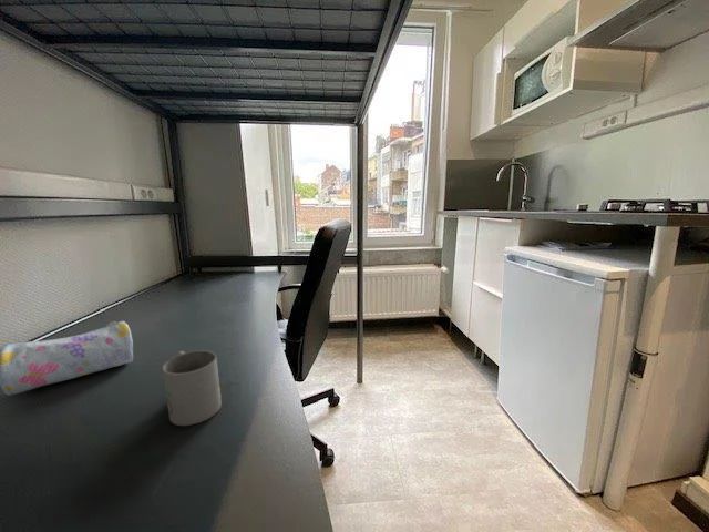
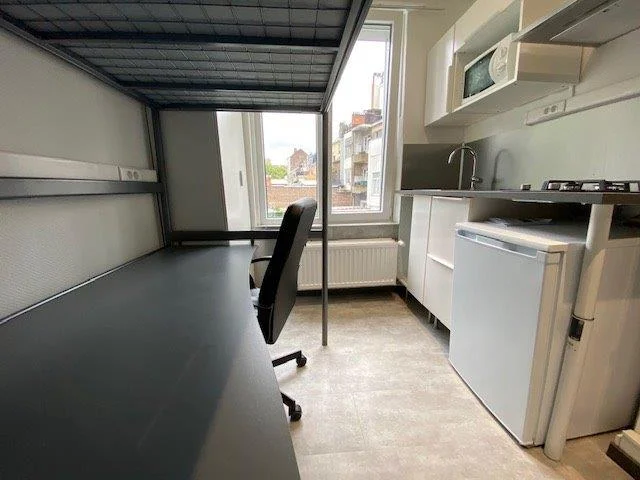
- pencil case [0,320,134,397]
- mug [162,349,223,427]
